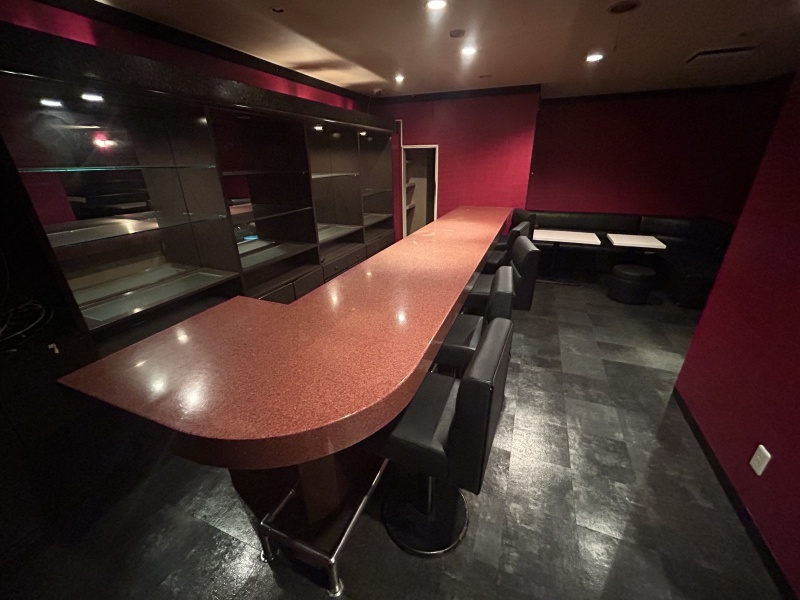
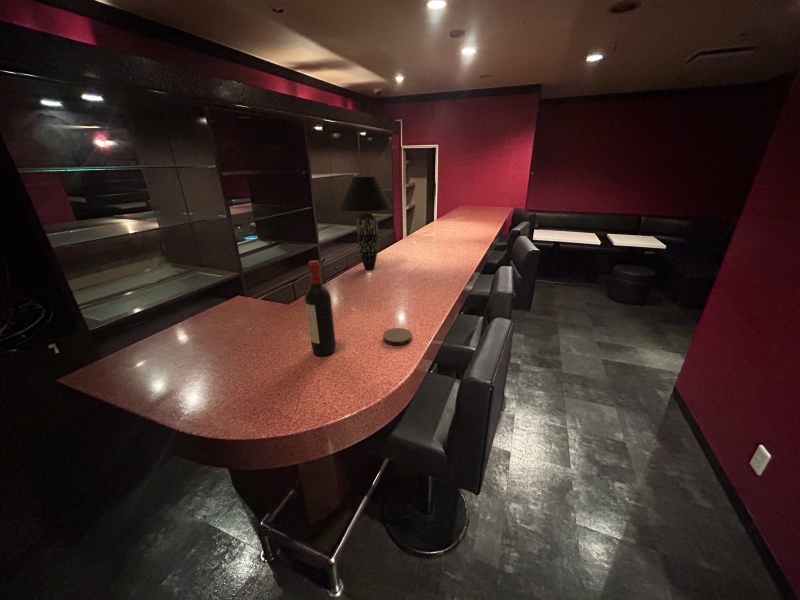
+ wine bottle [304,259,337,357]
+ coaster [382,327,413,346]
+ table lamp [339,176,394,271]
